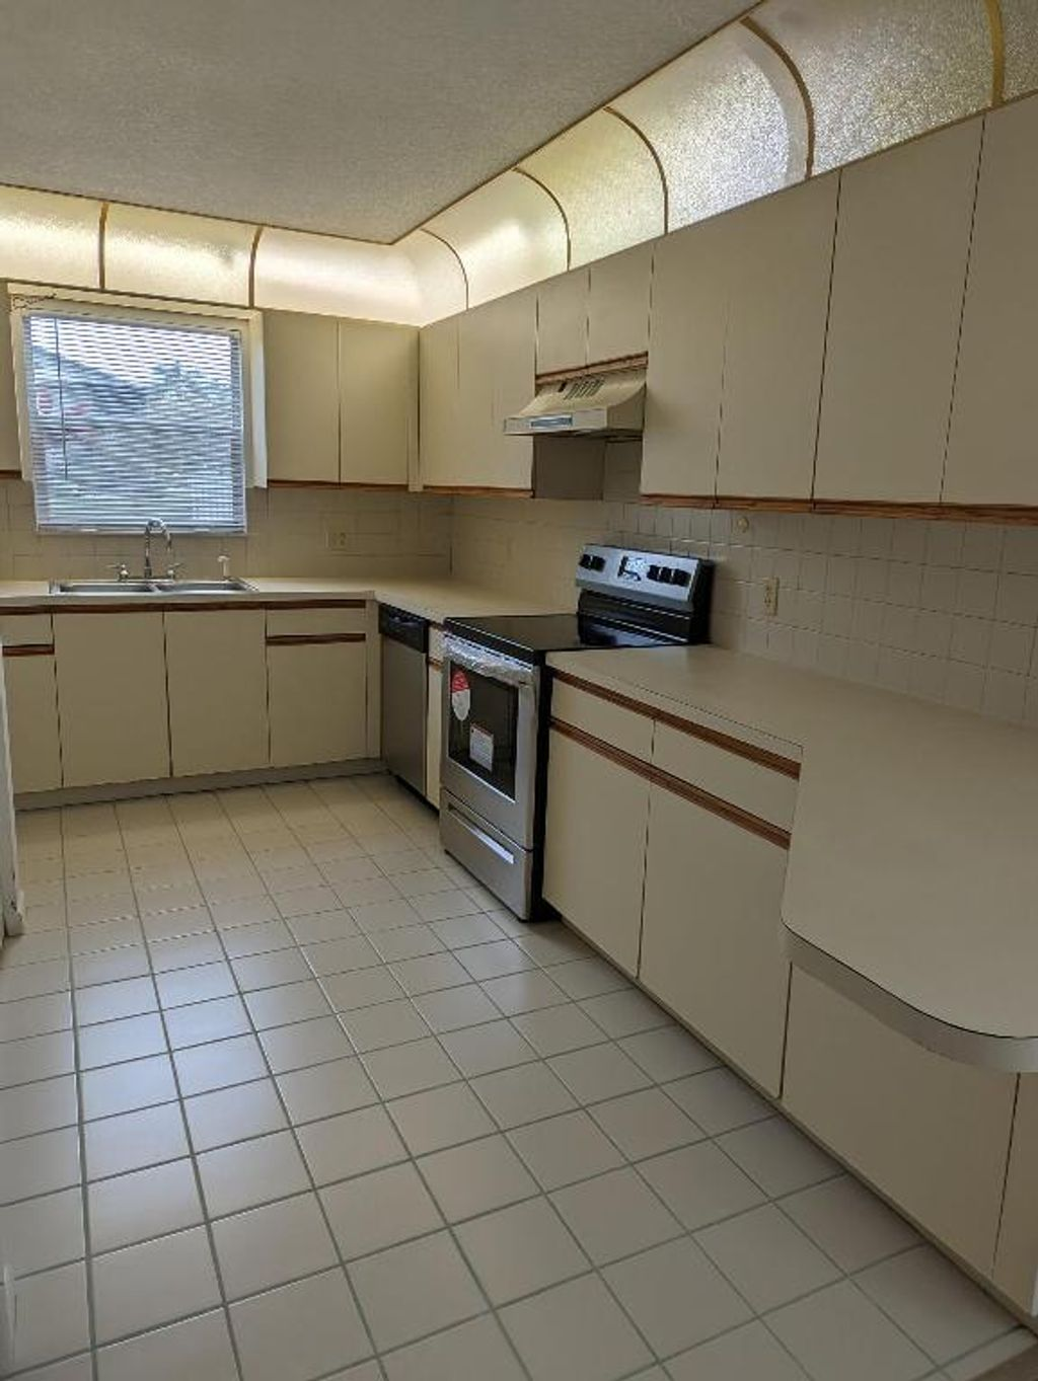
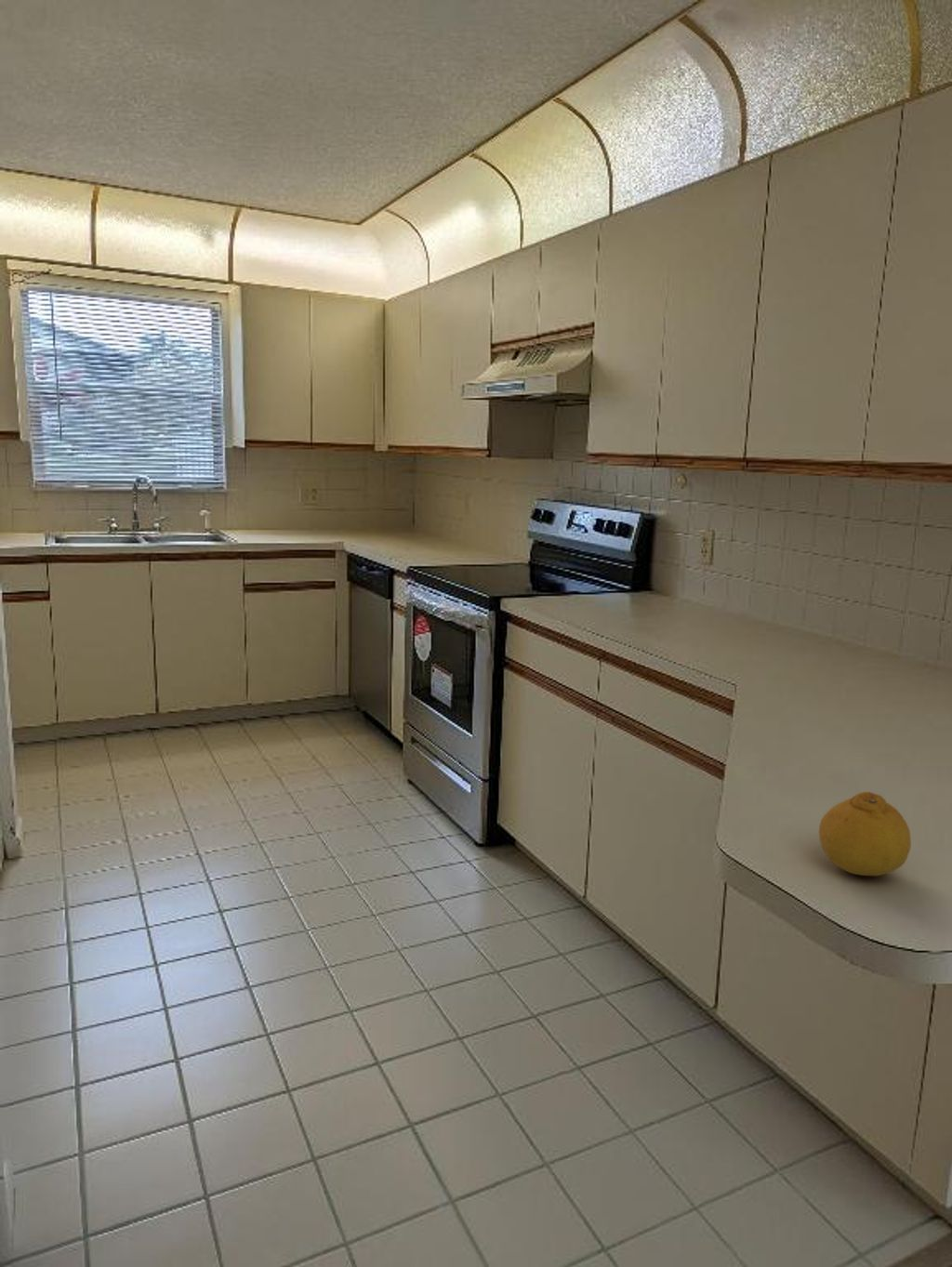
+ fruit [818,791,912,877]
